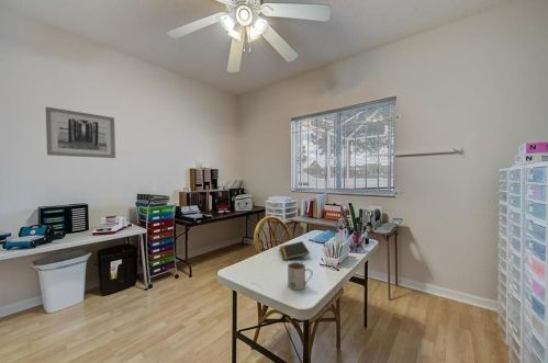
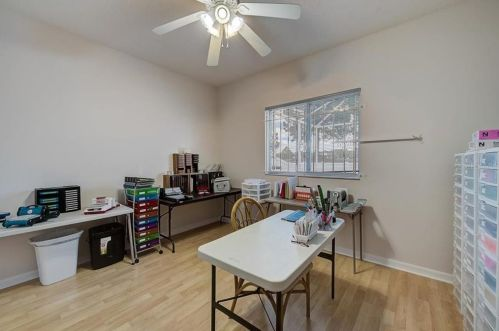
- mug [287,261,314,291]
- notepad [279,240,311,261]
- wall art [45,105,116,159]
